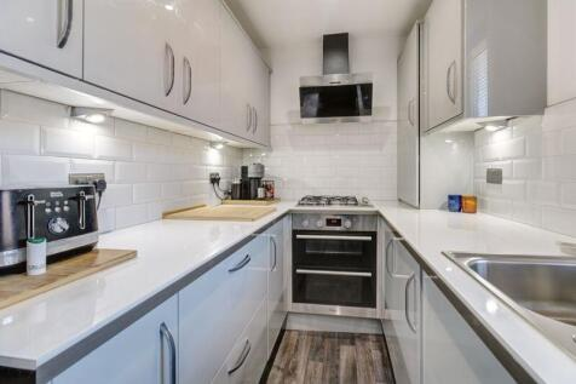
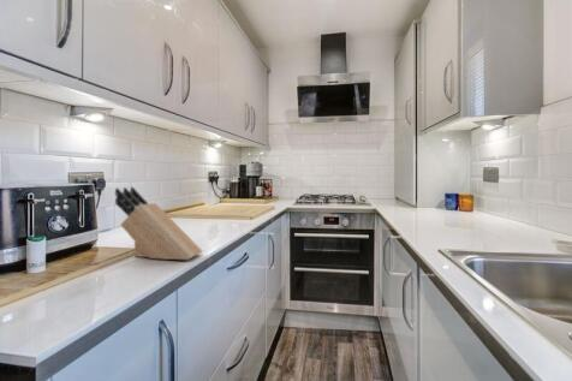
+ knife block [114,185,203,261]
